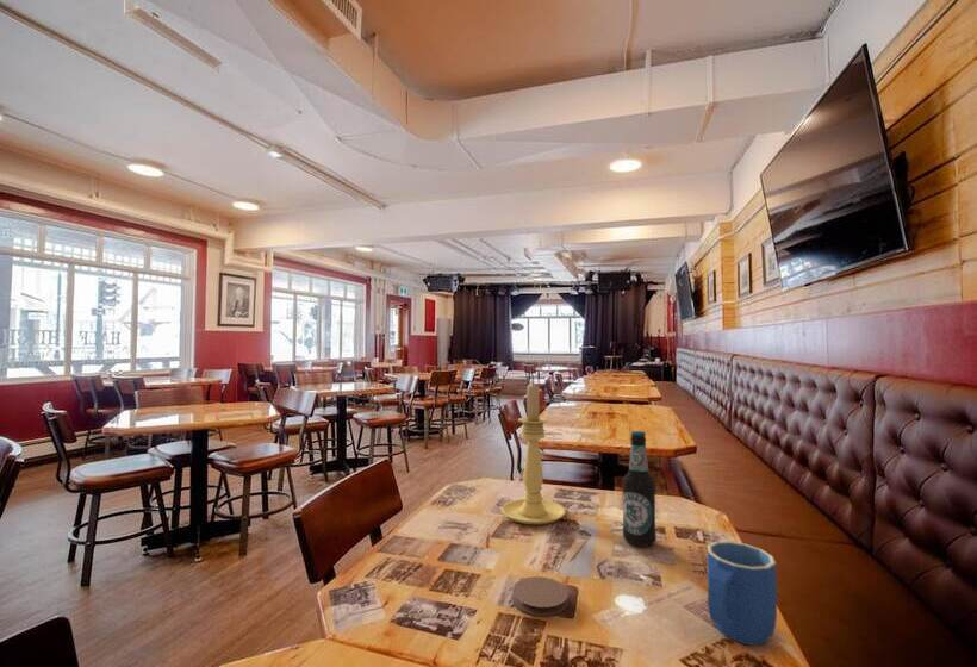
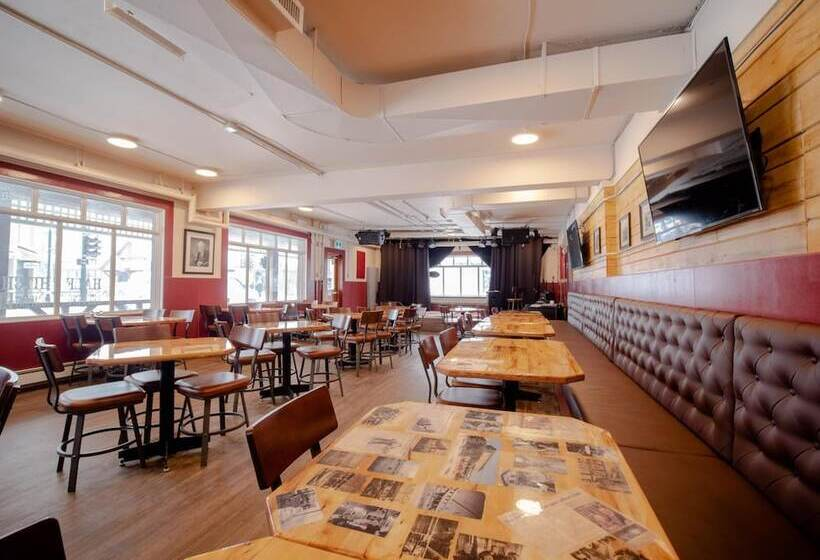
- coaster [511,575,570,617]
- candle holder [500,381,566,525]
- mug [707,540,778,646]
- bottle [621,430,658,548]
